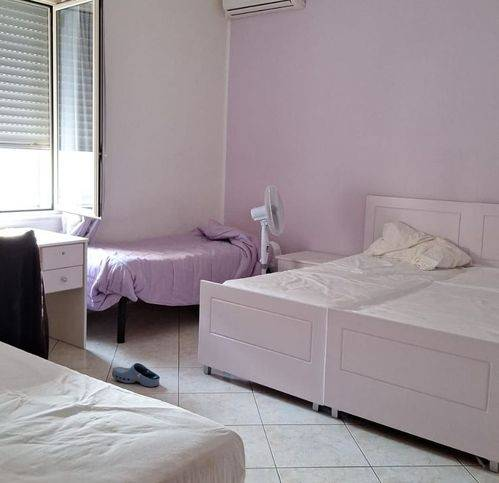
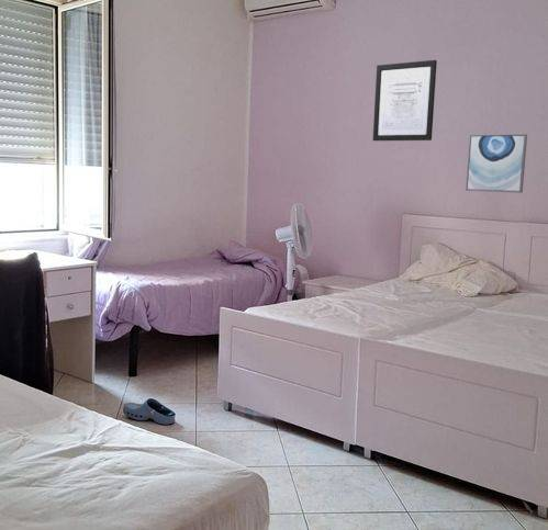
+ wall art [465,133,528,194]
+ wall art [372,59,438,142]
